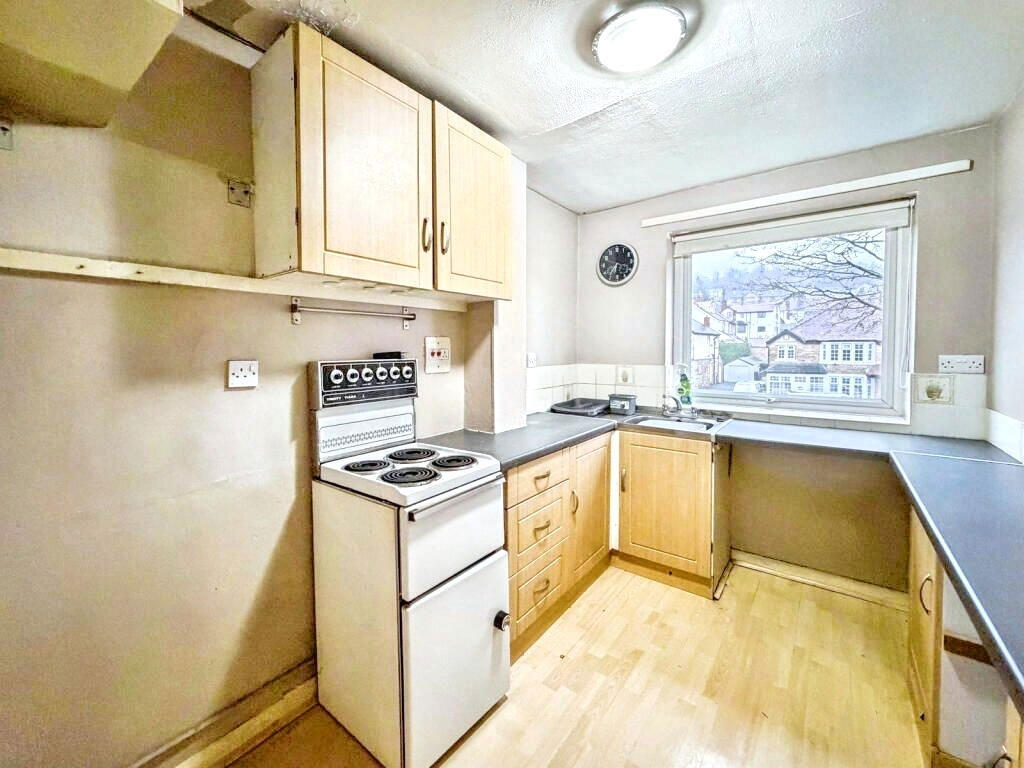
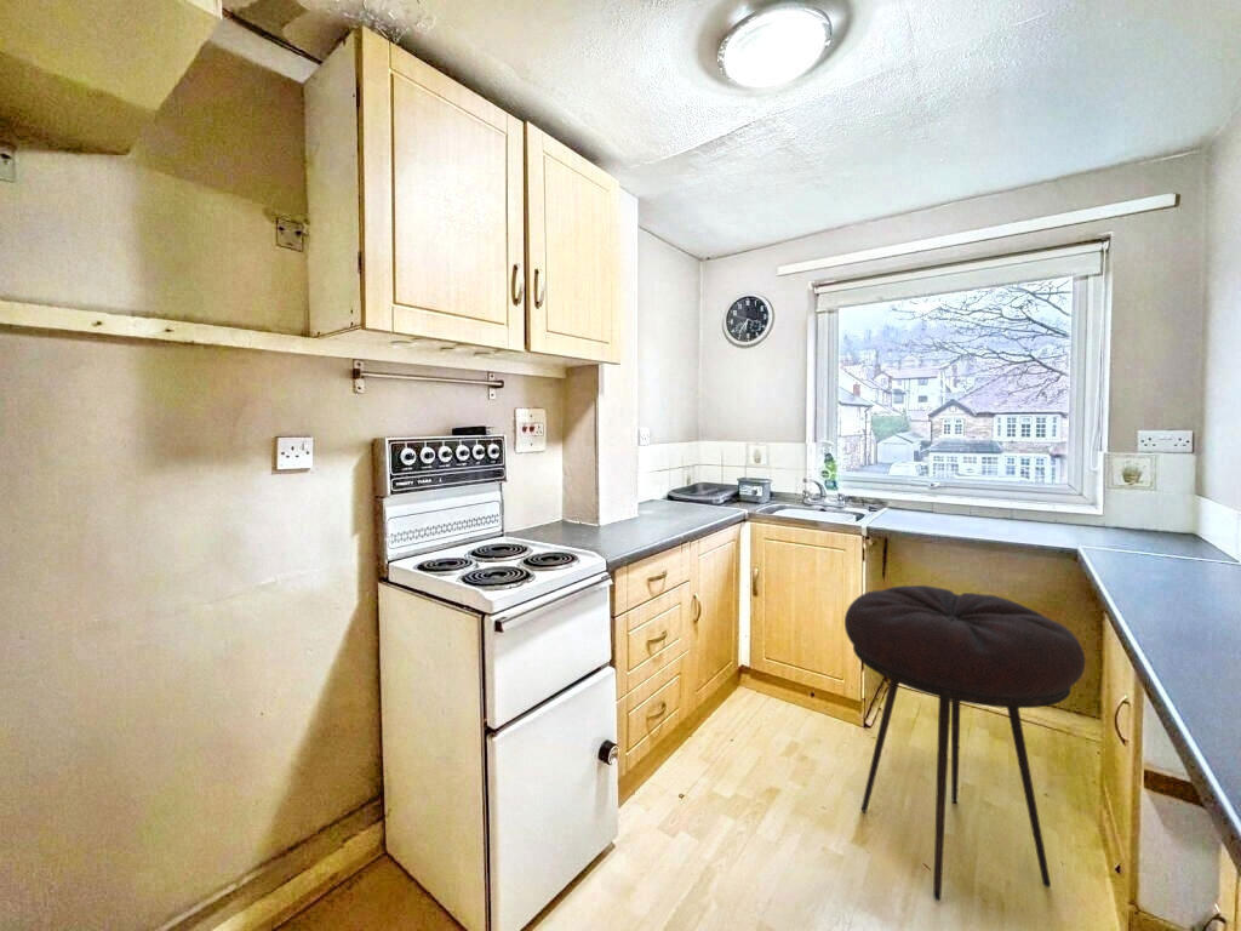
+ stool [843,584,1087,902]
